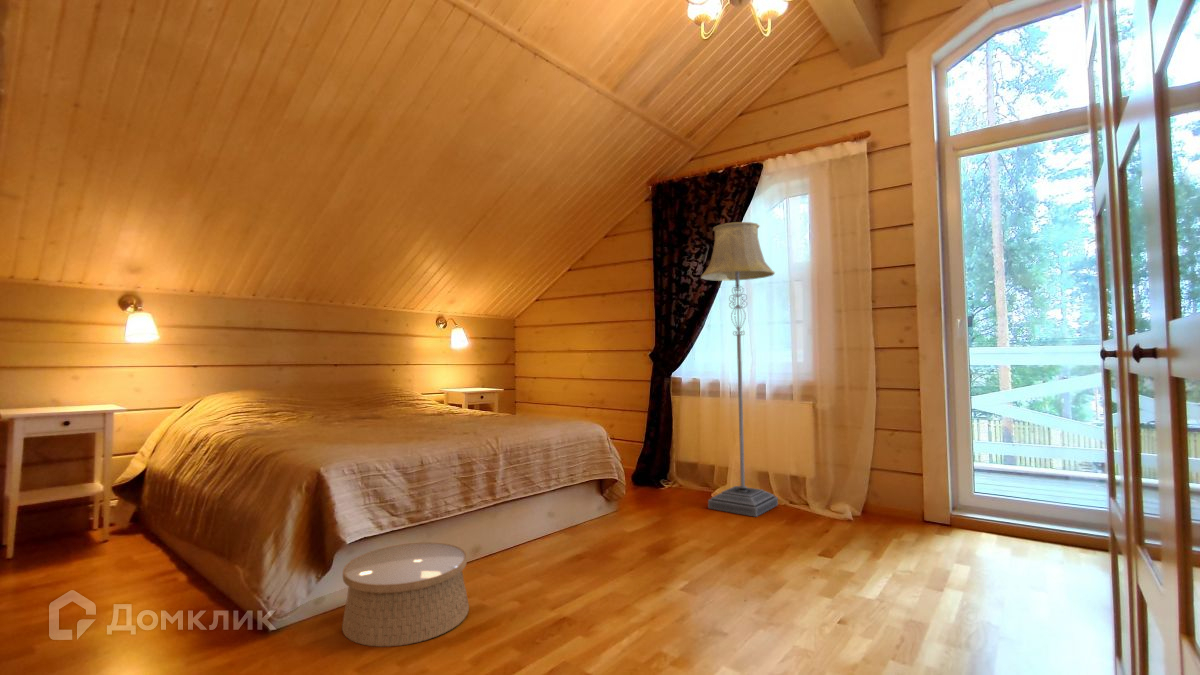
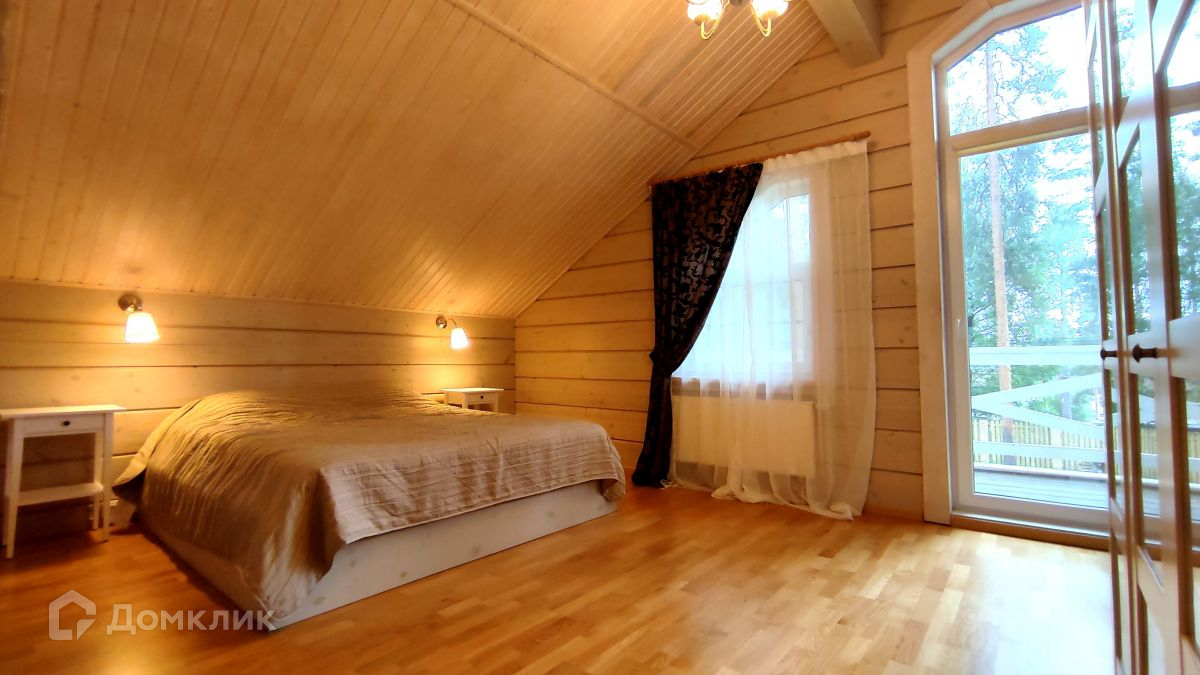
- floor lamp [700,221,779,518]
- woven basket [341,541,470,648]
